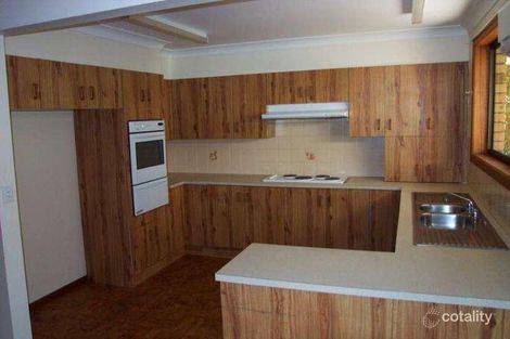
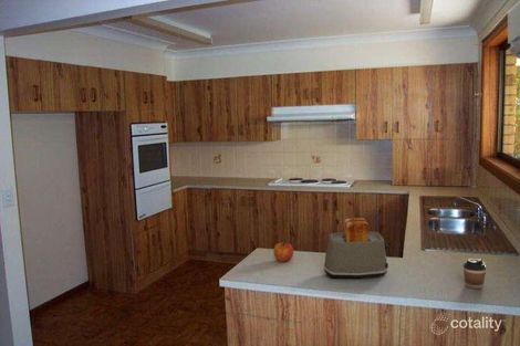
+ toaster [323,217,389,280]
+ coffee cup [461,258,488,290]
+ apple [272,240,294,263]
